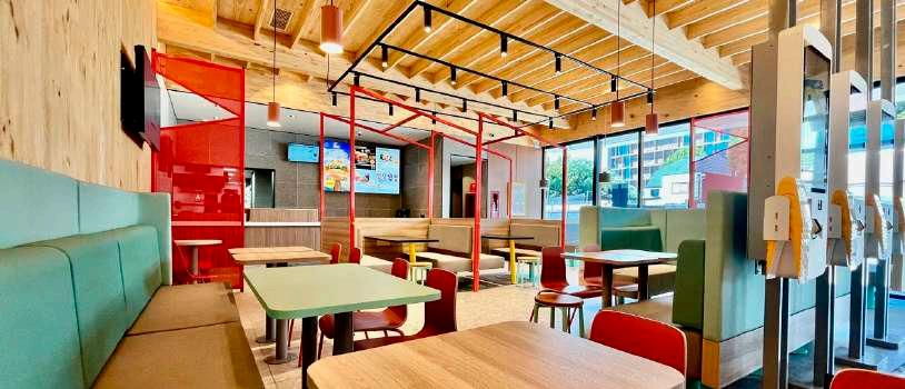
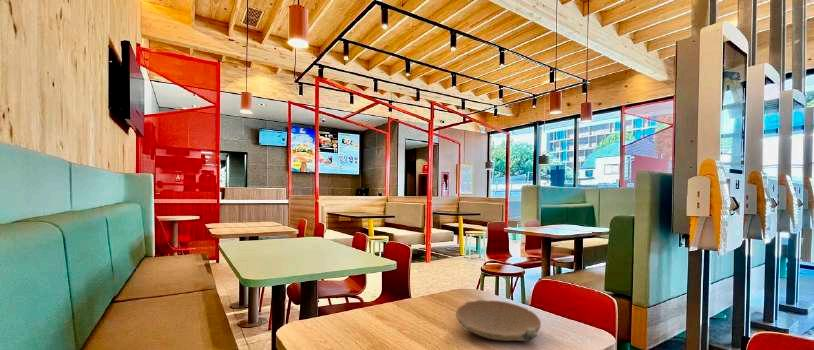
+ bowl [455,299,542,342]
